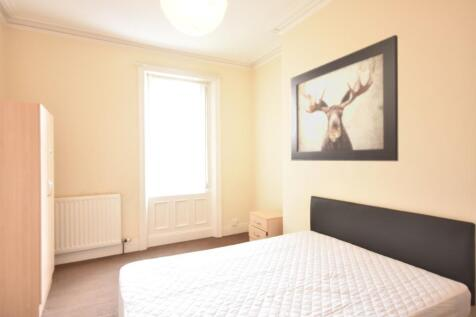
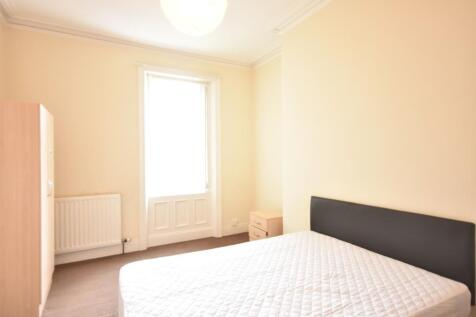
- wall art [290,34,399,162]
